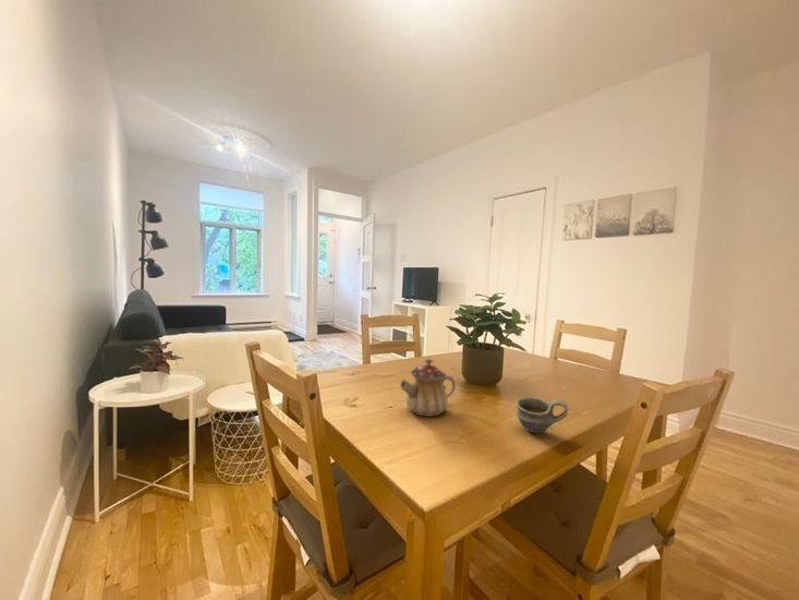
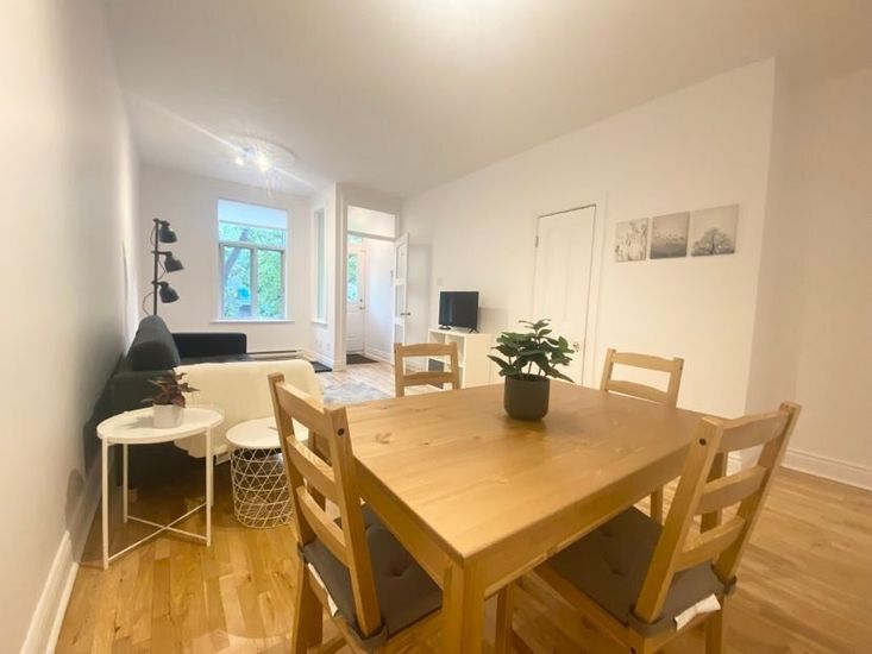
- teapot [399,358,457,418]
- cup [516,396,570,434]
